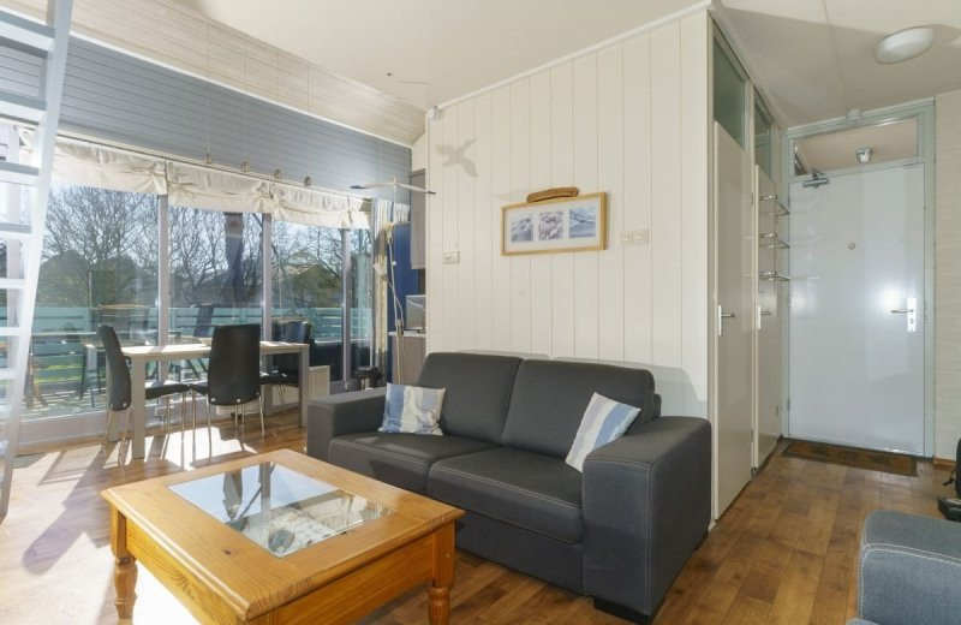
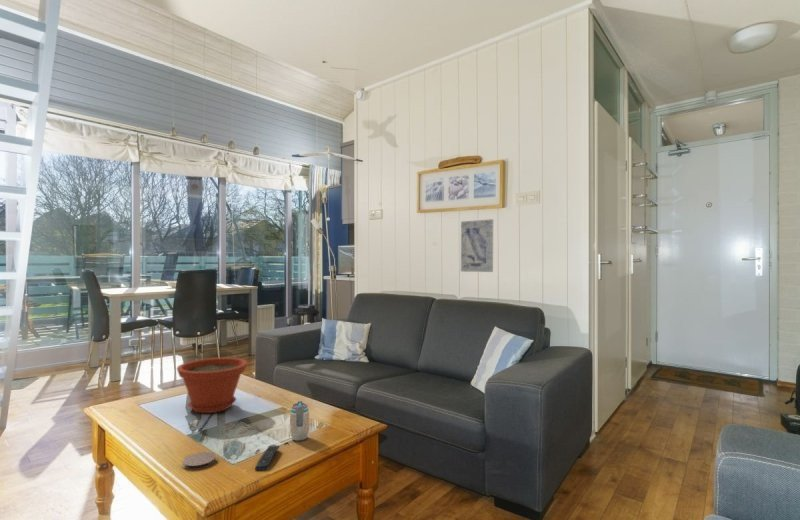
+ beverage can [289,400,310,442]
+ wall art [460,218,494,273]
+ coaster [182,451,217,471]
+ plant pot [176,357,248,414]
+ remote control [254,444,281,471]
